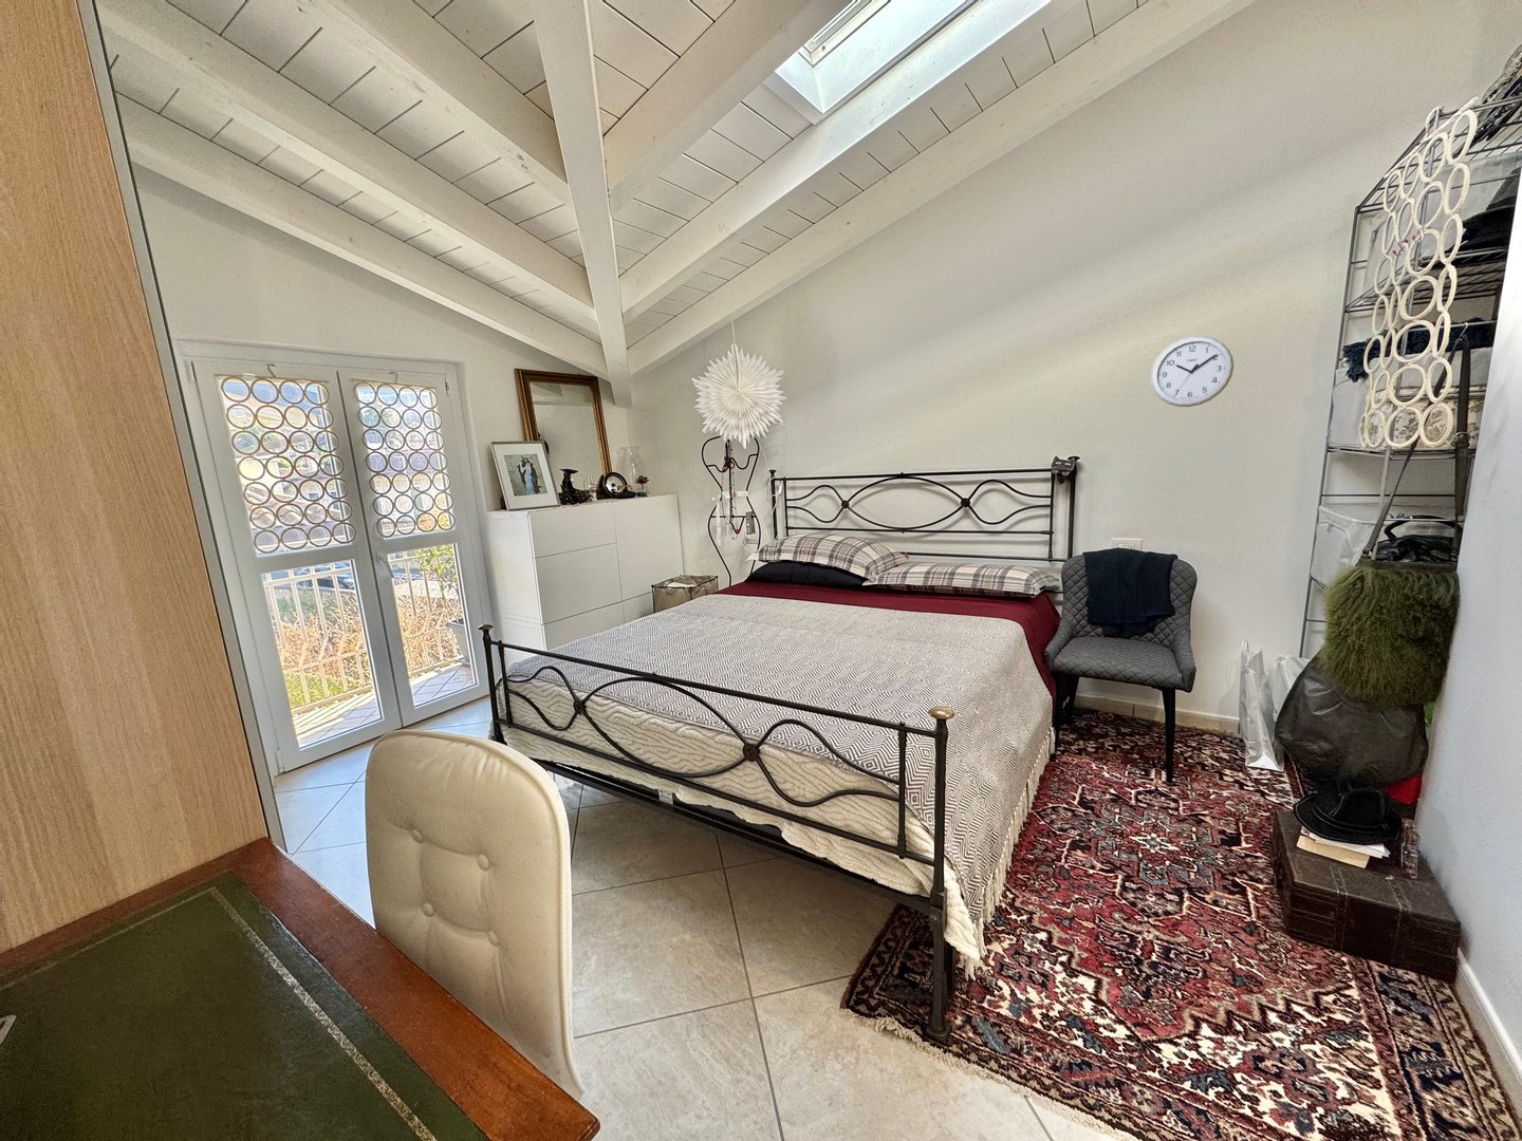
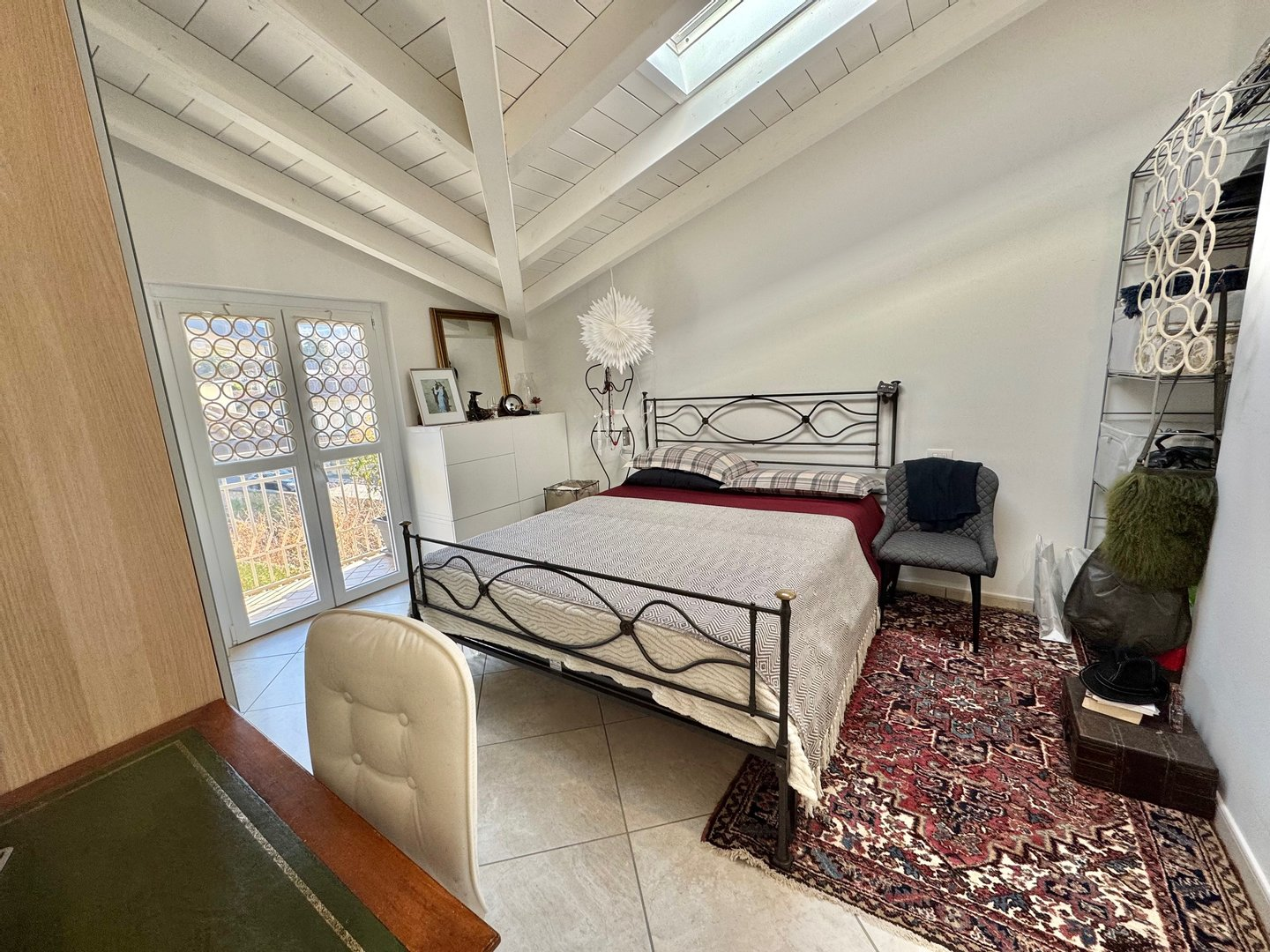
- wall clock [1150,334,1234,408]
